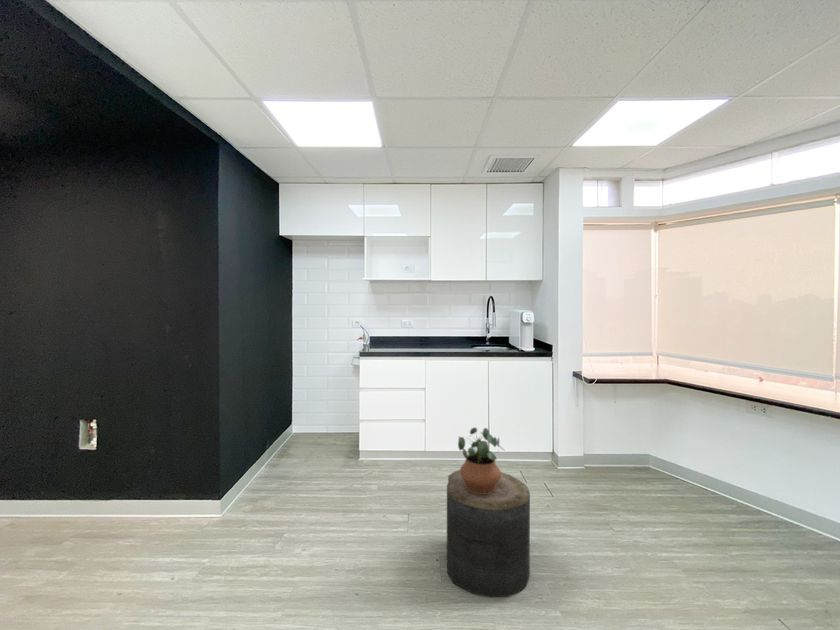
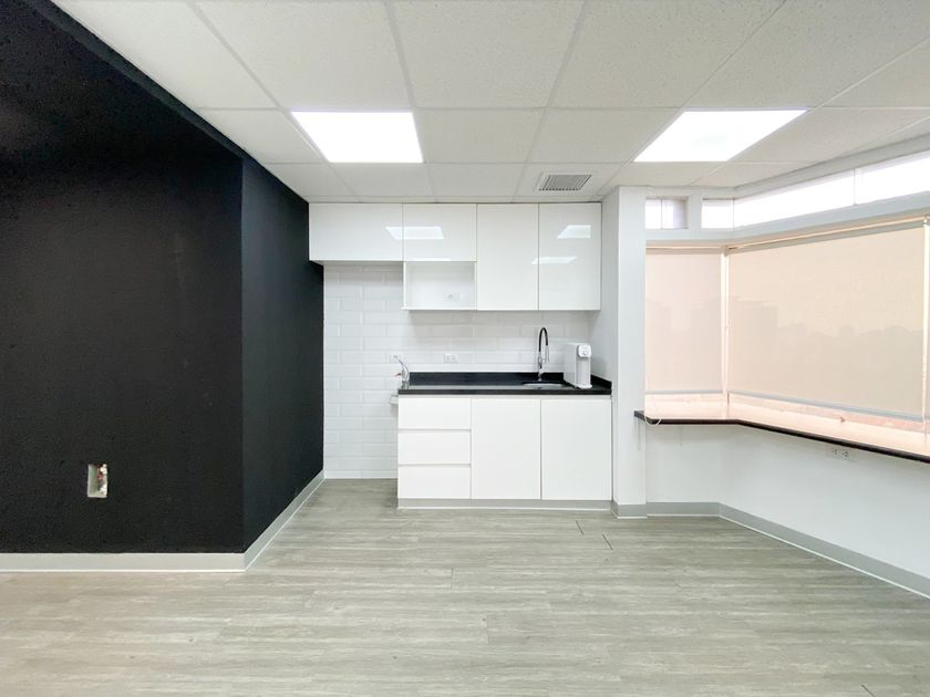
- stool [446,469,531,598]
- potted plant [457,427,505,494]
